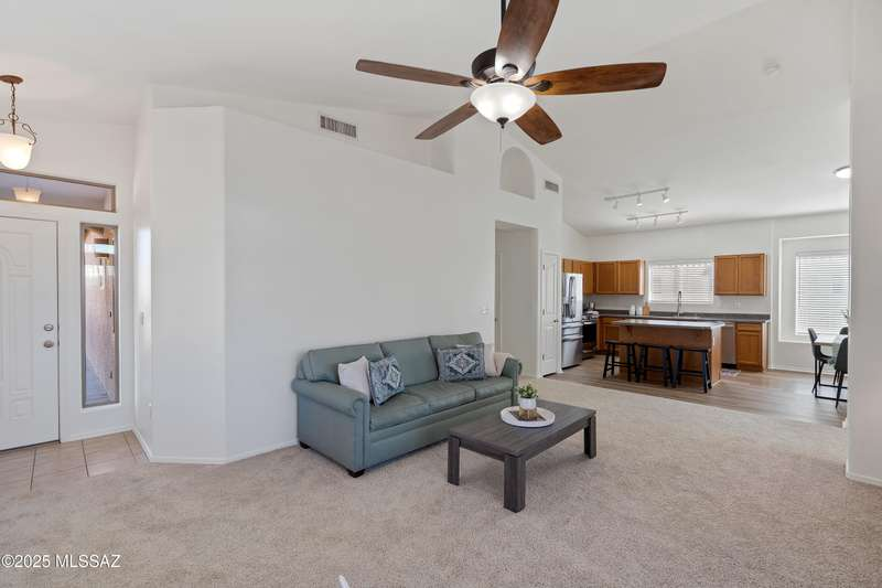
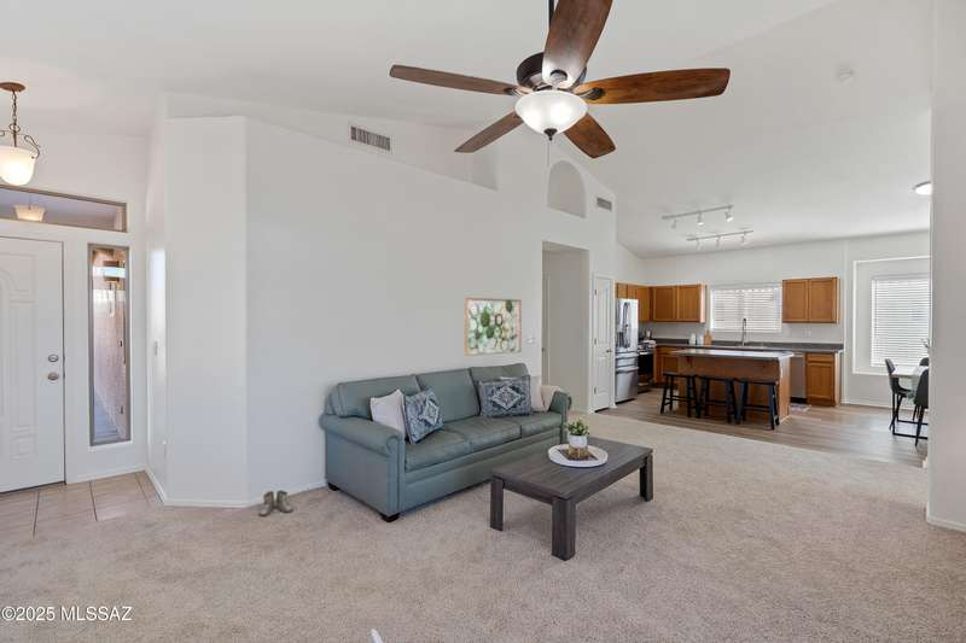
+ boots [257,489,293,518]
+ wall art [464,297,523,357]
